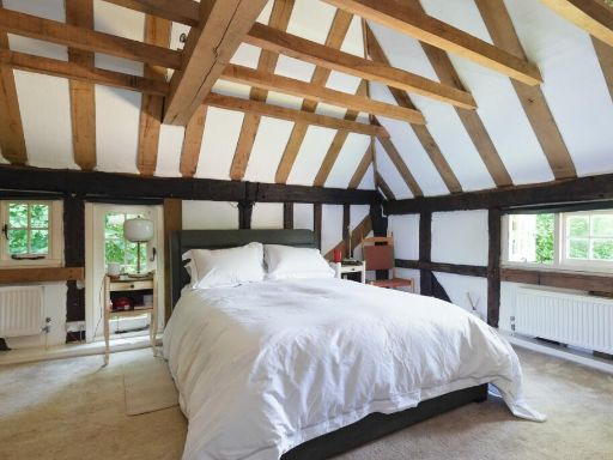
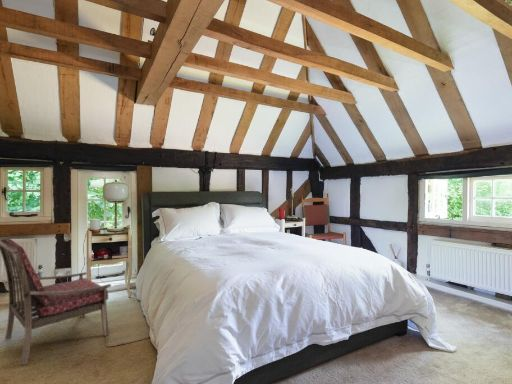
+ armchair [0,237,112,366]
